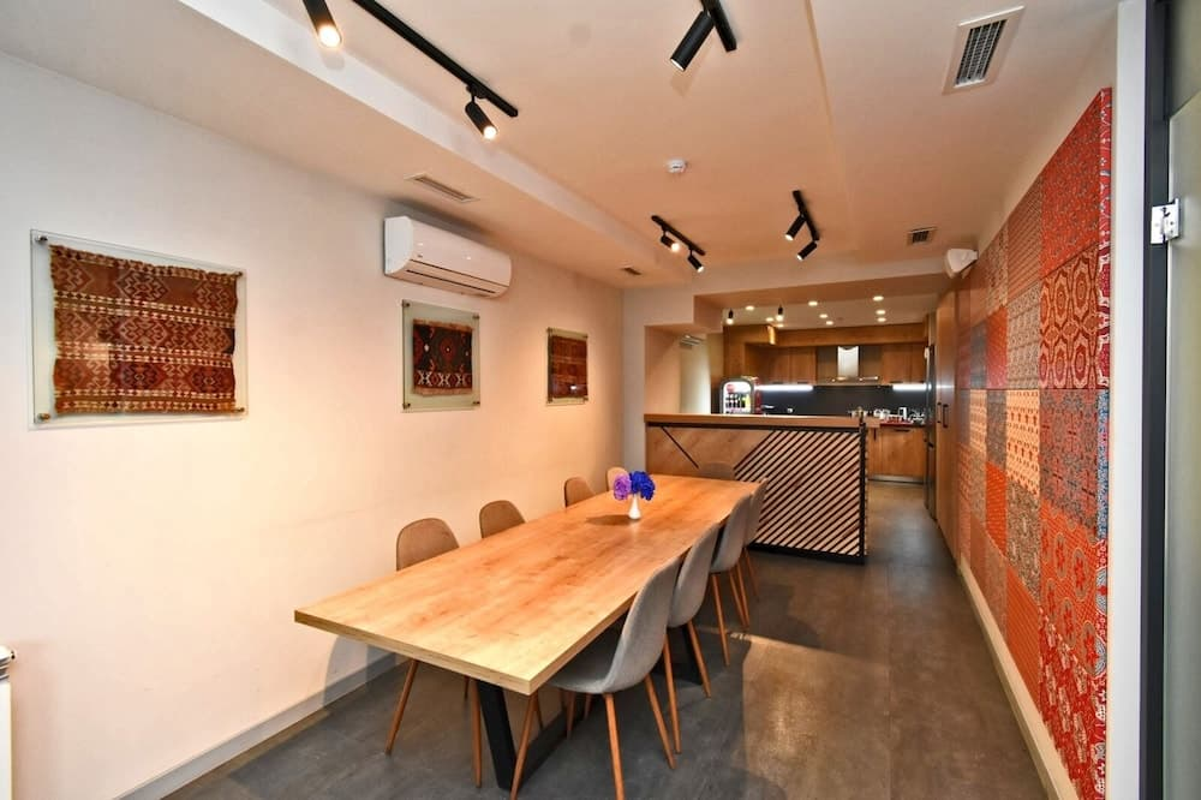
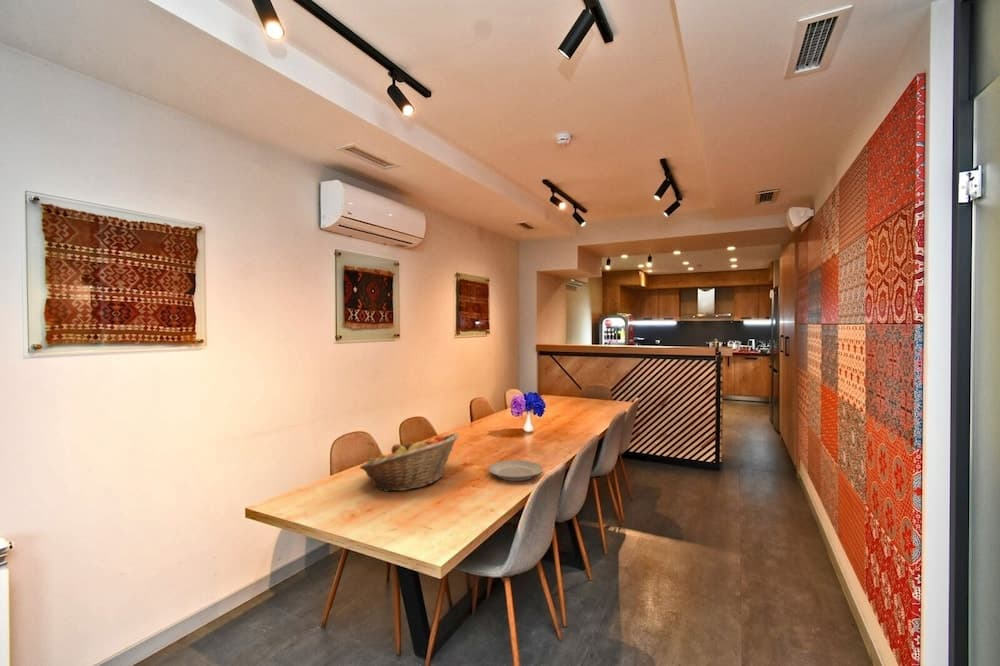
+ fruit basket [359,432,459,493]
+ plate [487,459,544,482]
